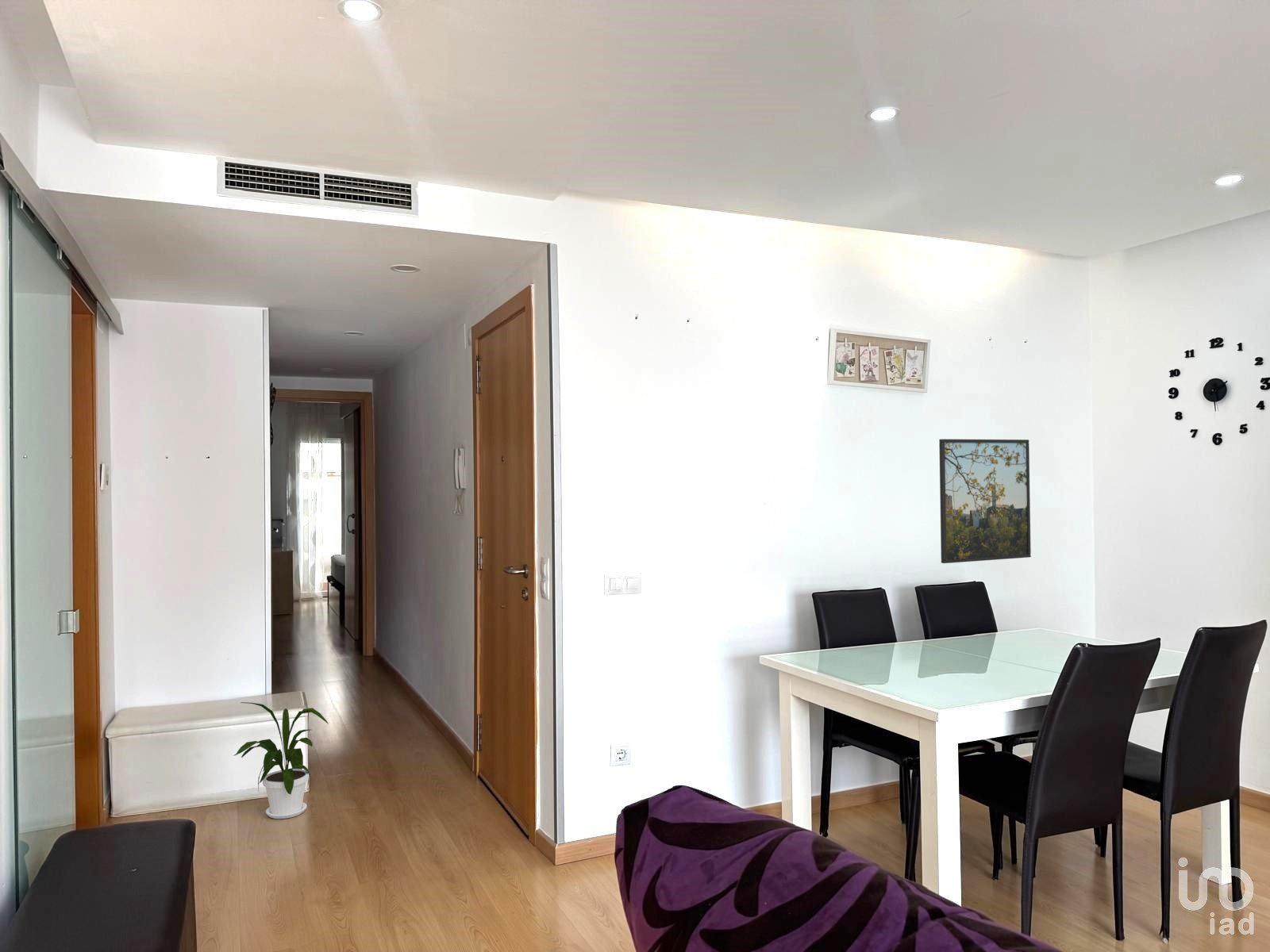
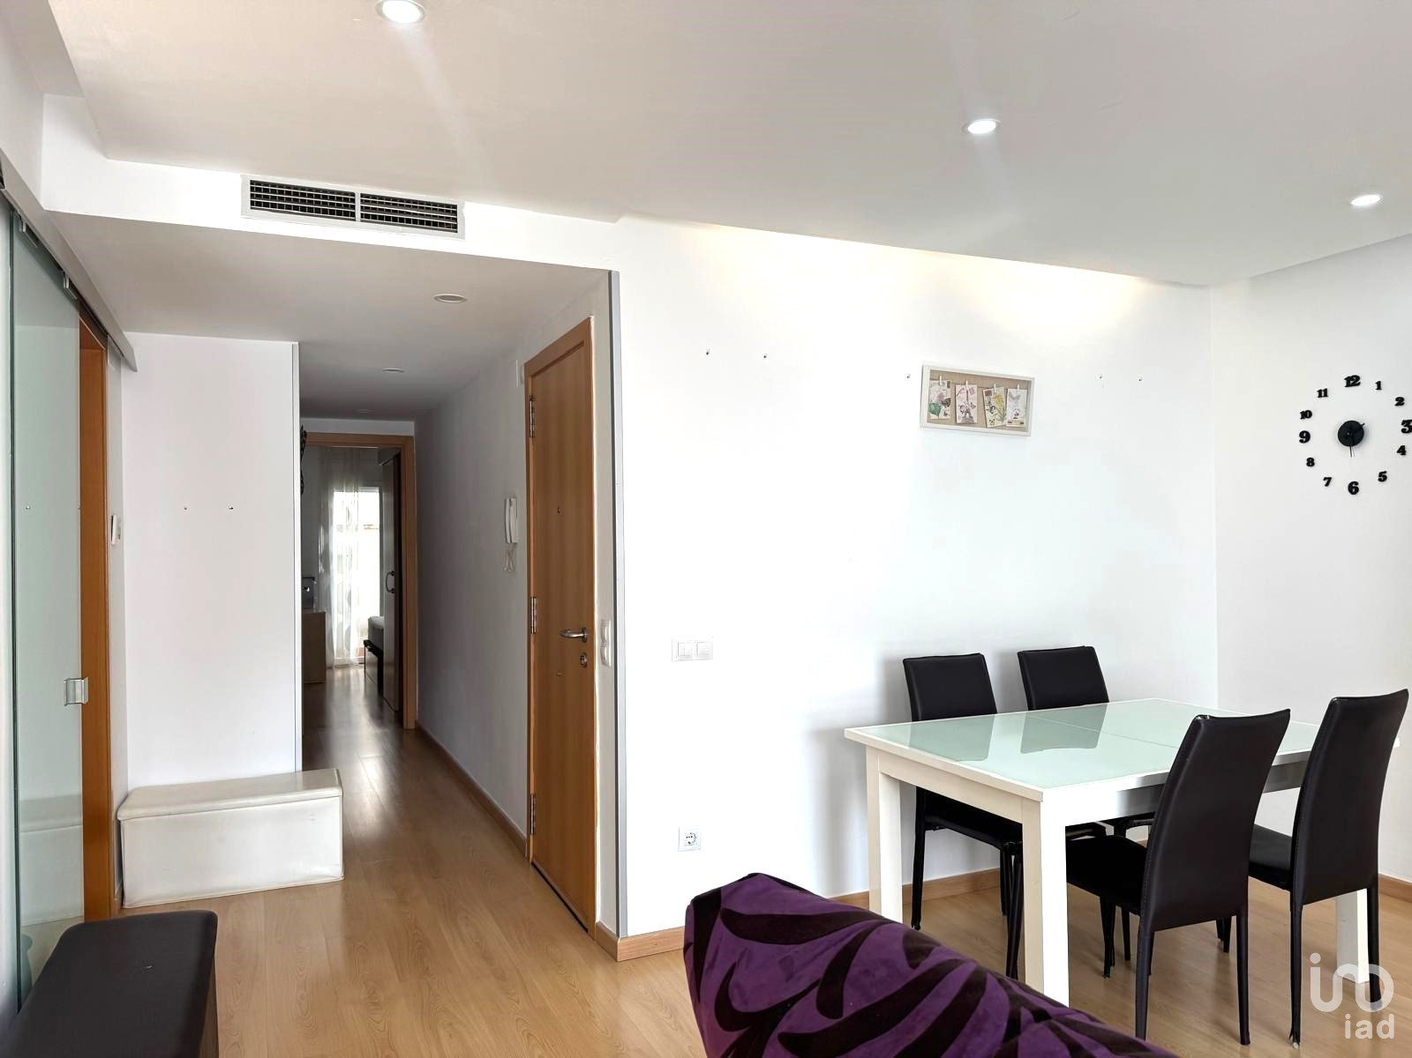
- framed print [938,438,1032,564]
- house plant [233,701,329,820]
